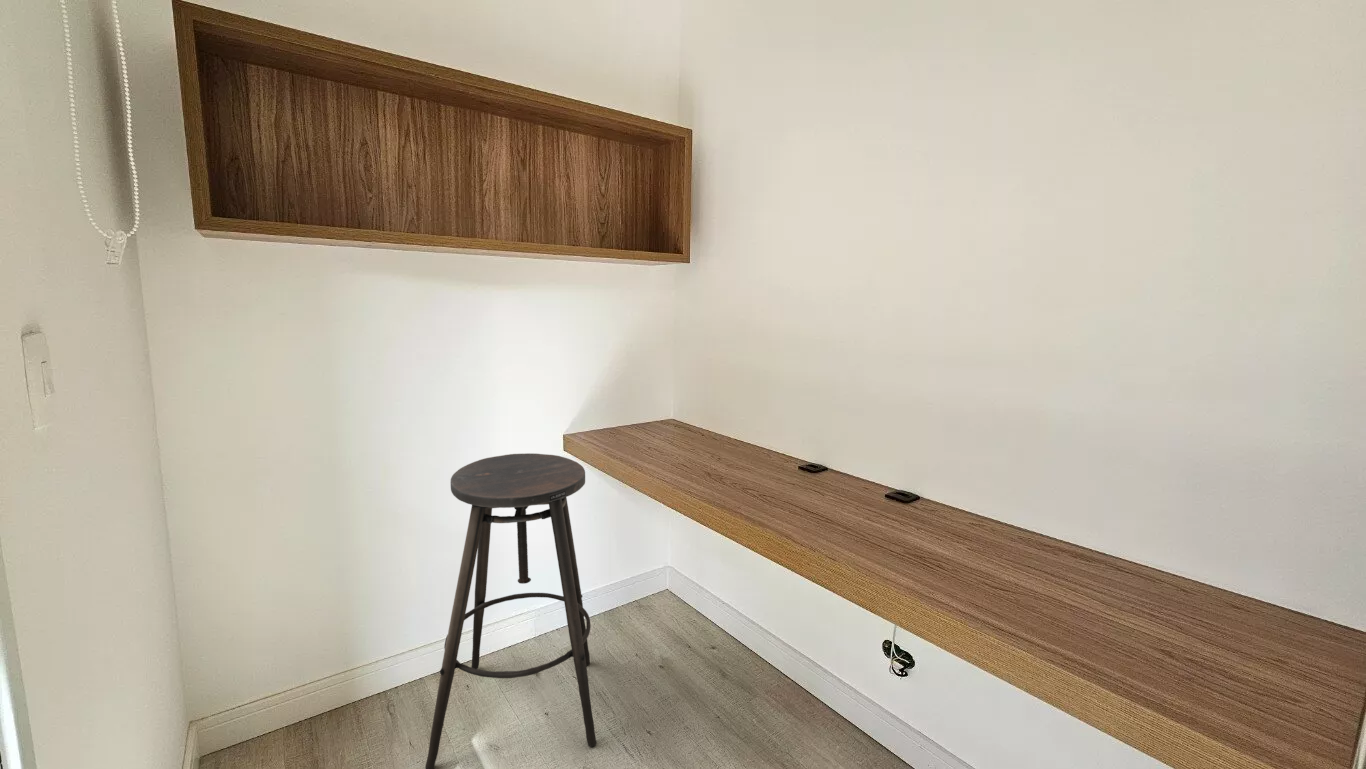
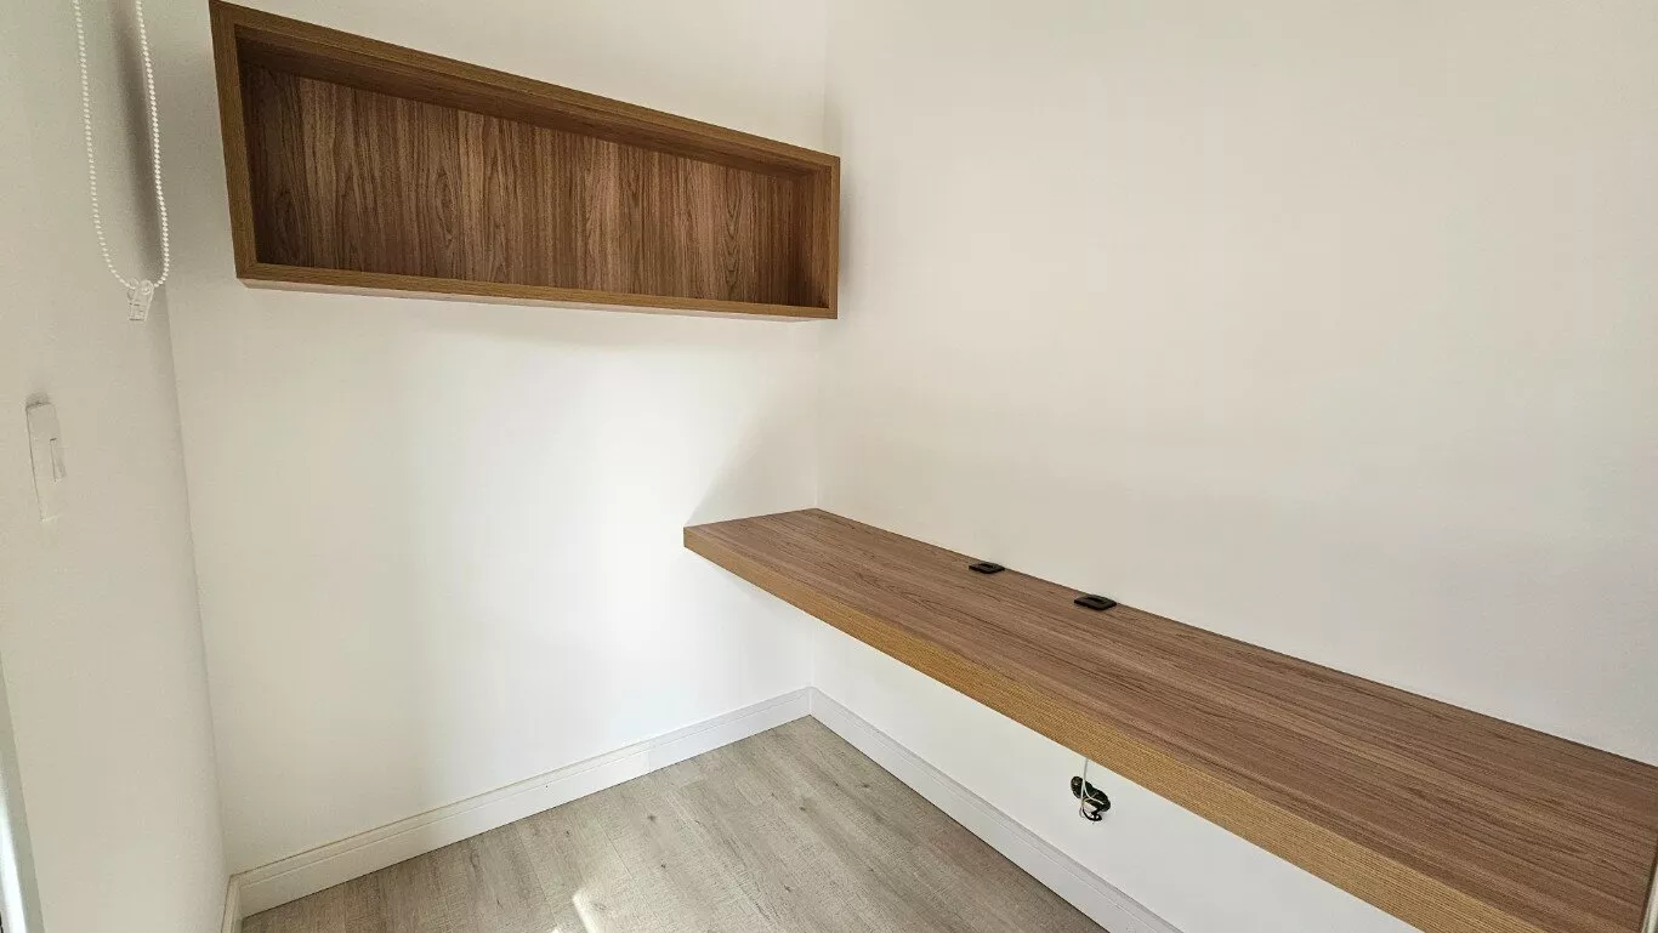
- stool [424,452,597,769]
